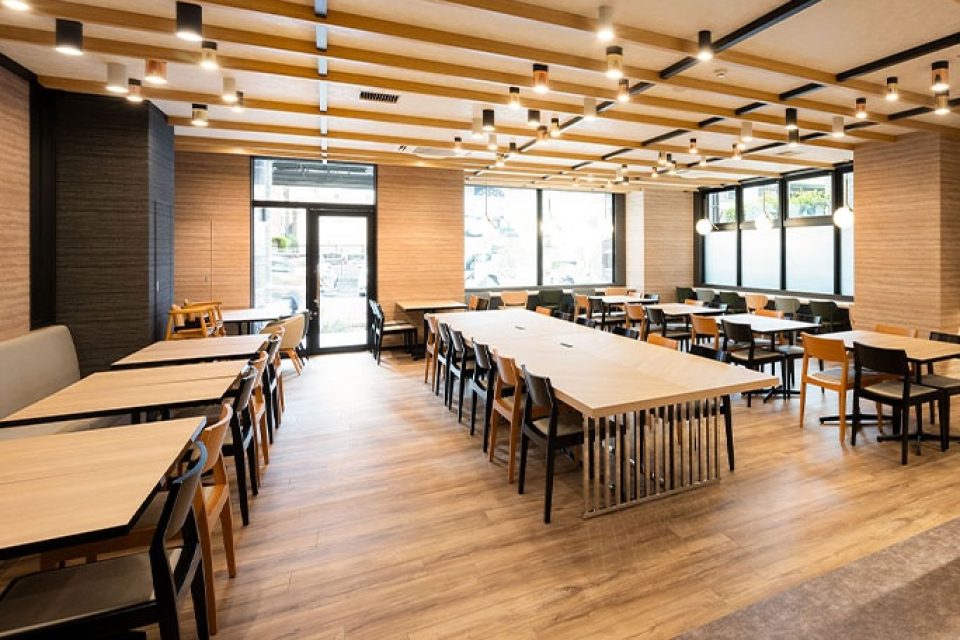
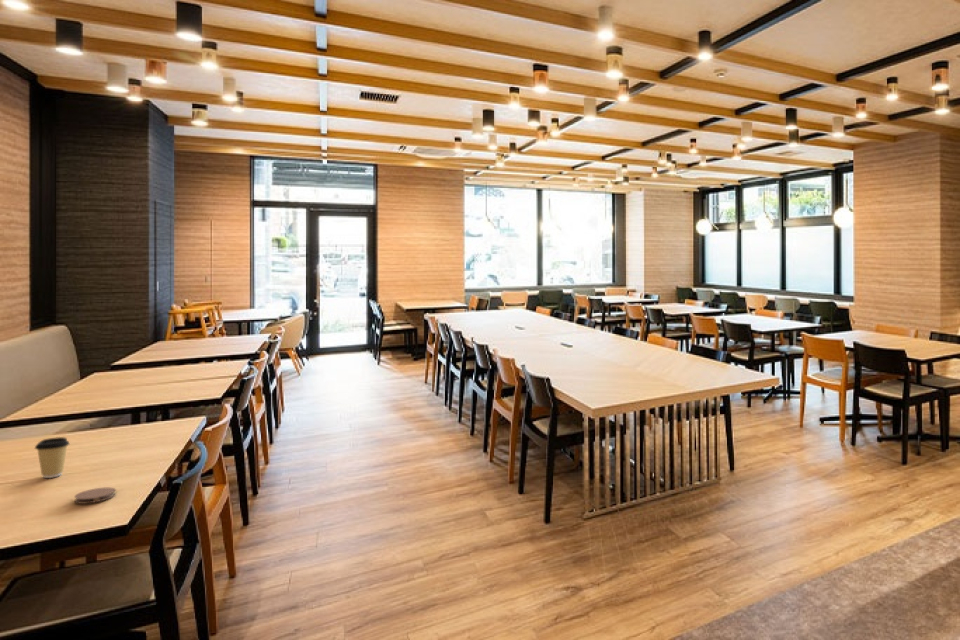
+ coffee cup [34,436,71,479]
+ coaster [73,487,117,505]
